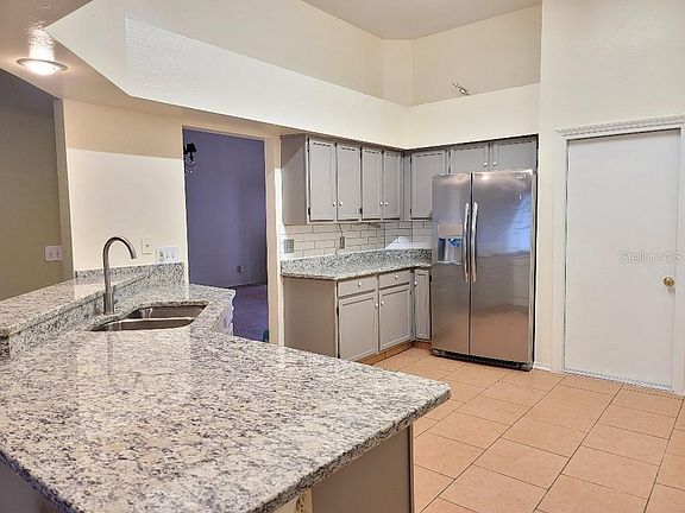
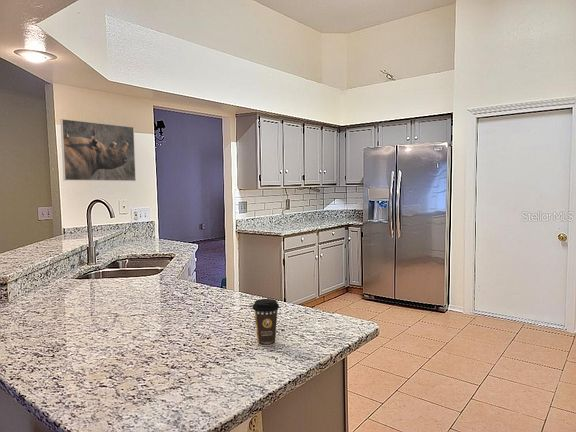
+ coffee cup [251,298,280,347]
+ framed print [59,118,137,182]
